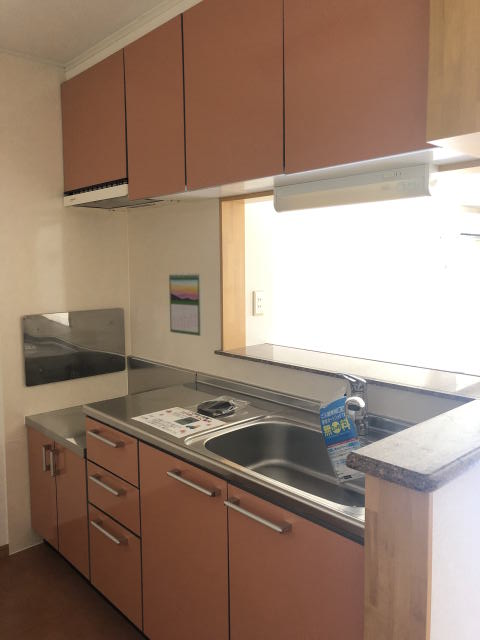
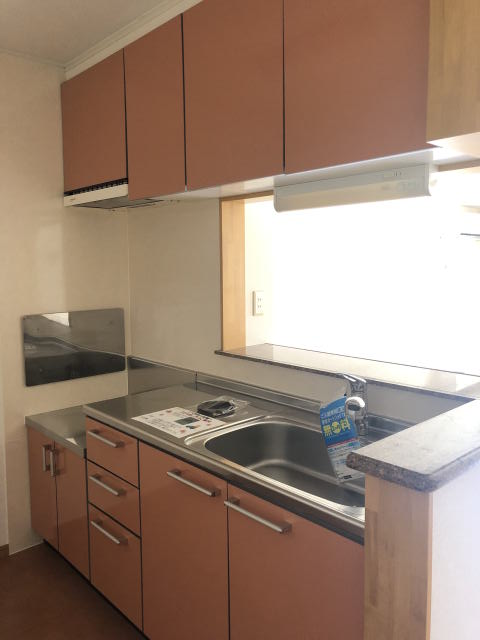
- calendar [168,271,202,337]
